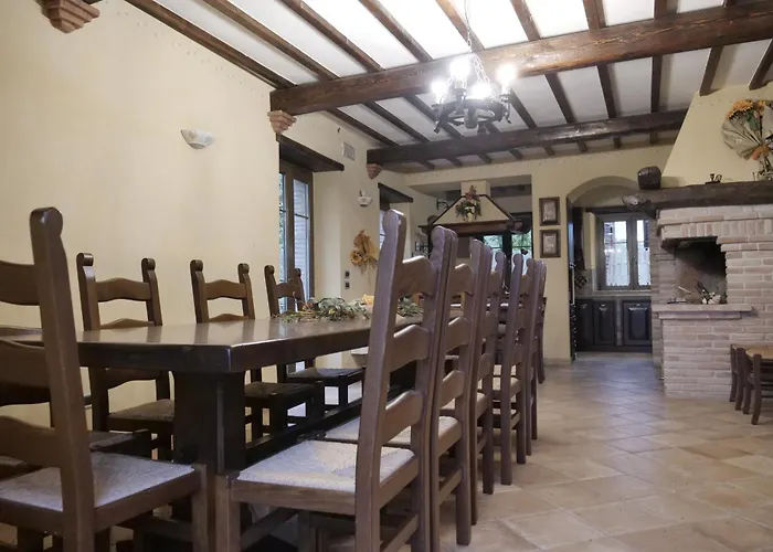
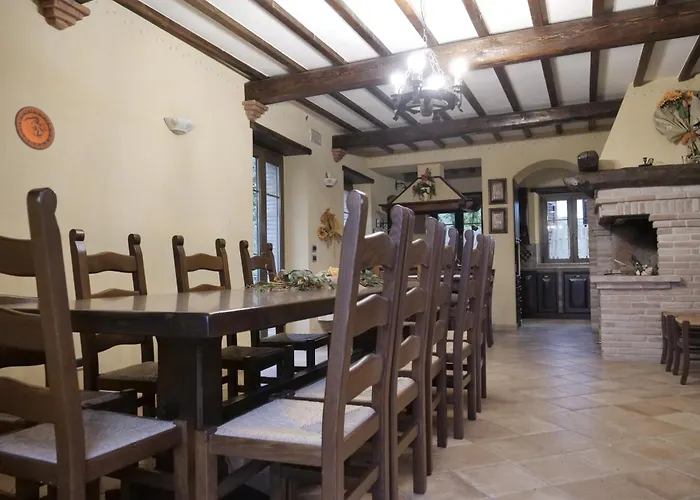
+ decorative plate [14,105,56,151]
